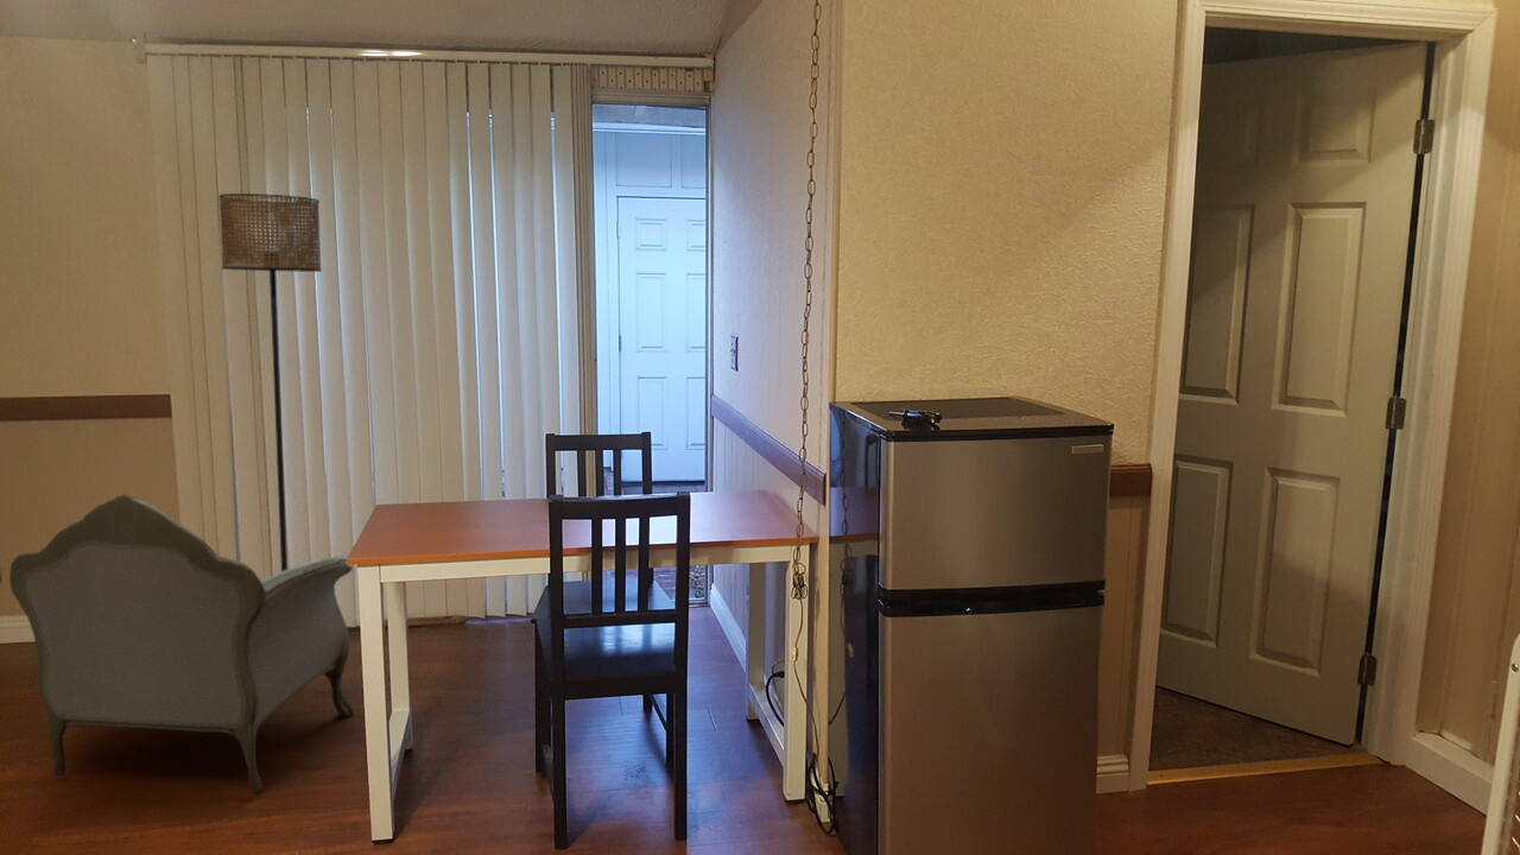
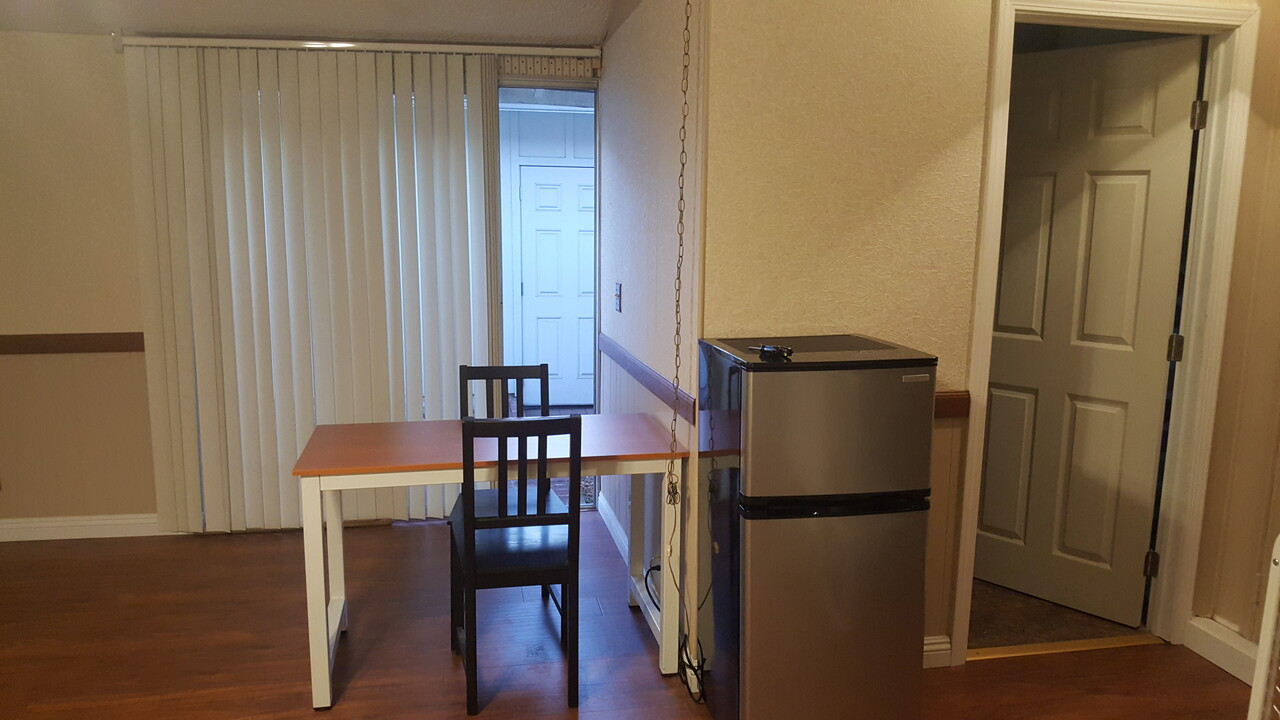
- armchair [8,492,356,793]
- floor lamp [217,192,323,572]
